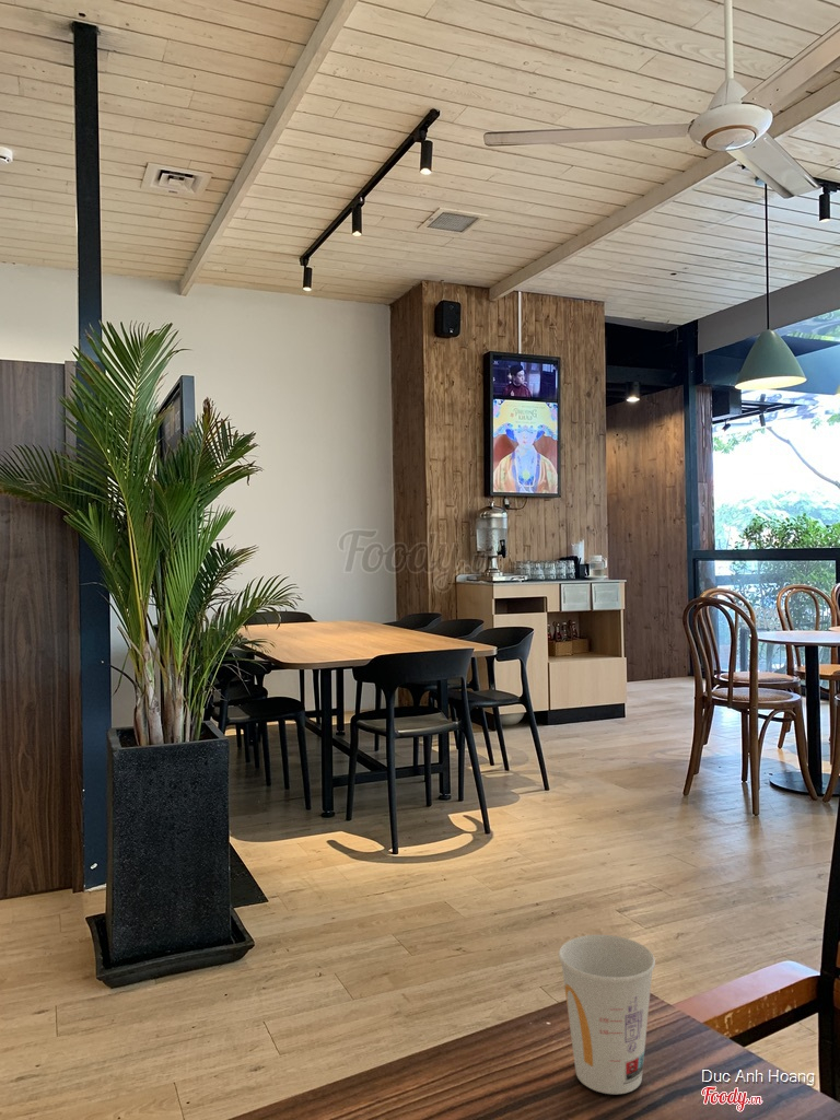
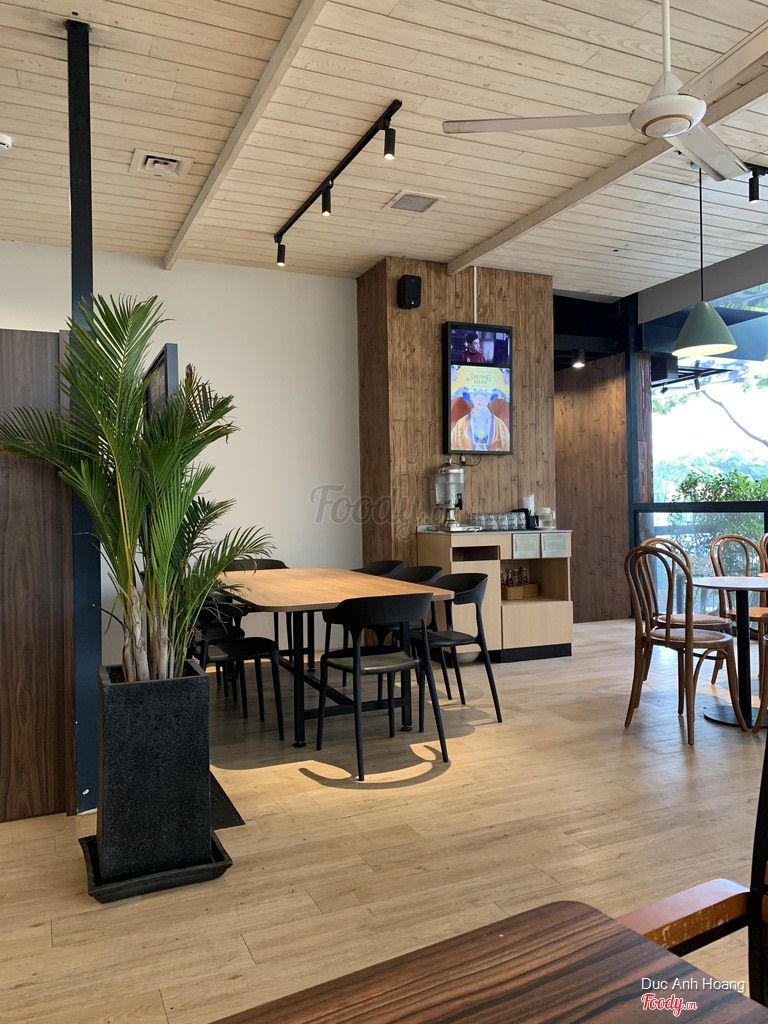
- cup [558,934,656,1095]
